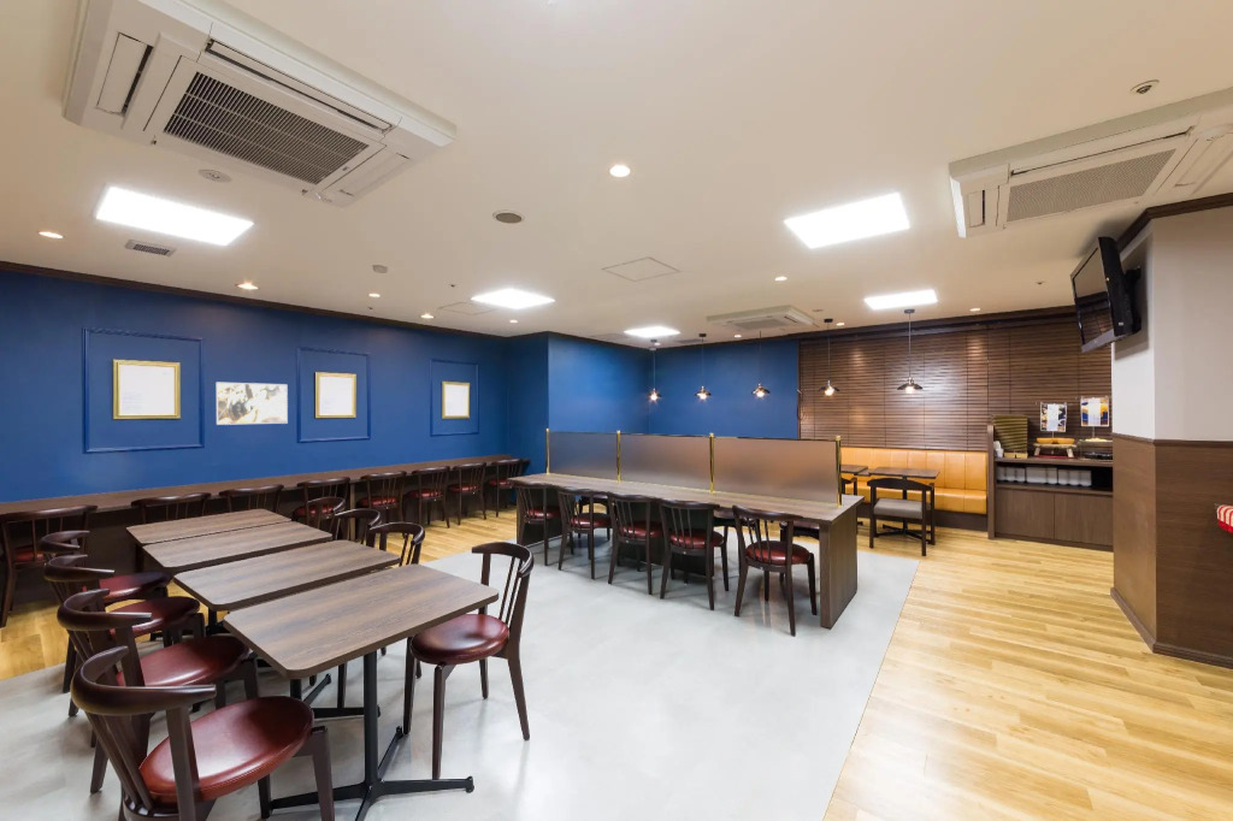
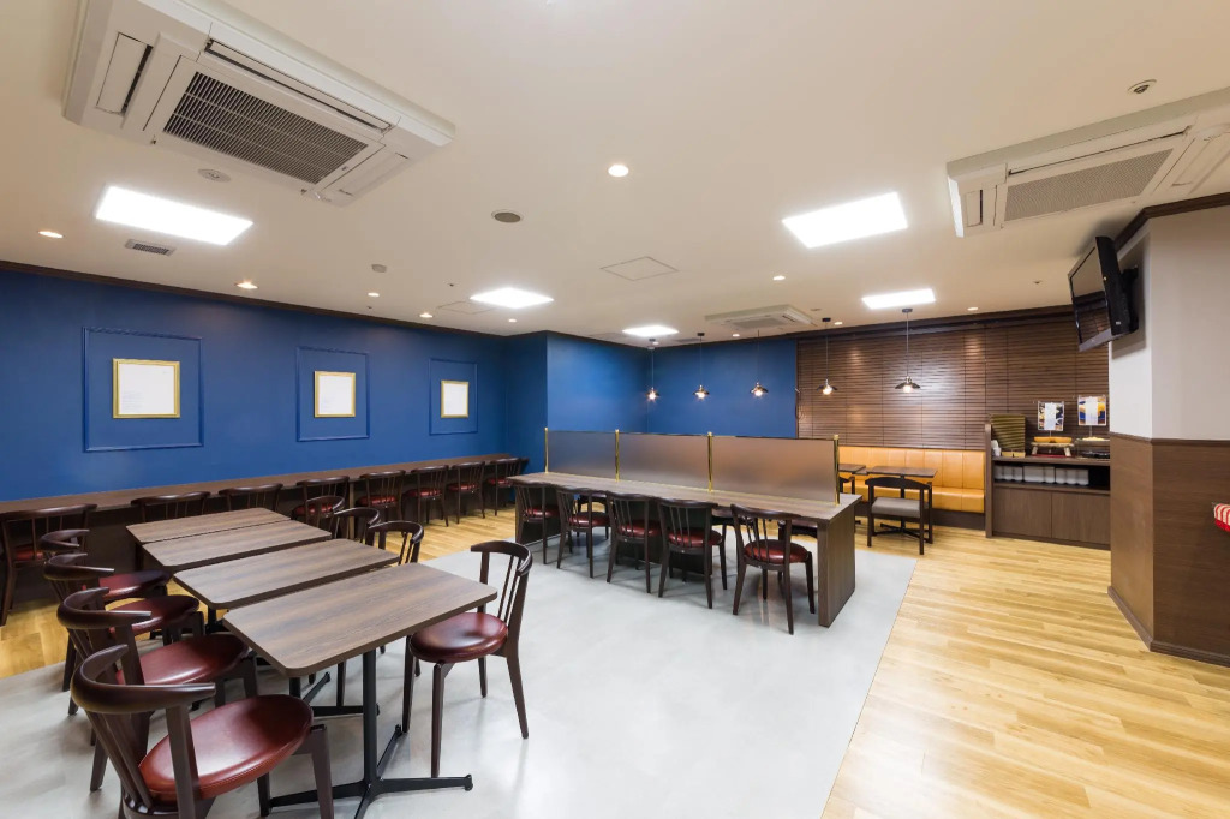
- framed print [216,382,289,426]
